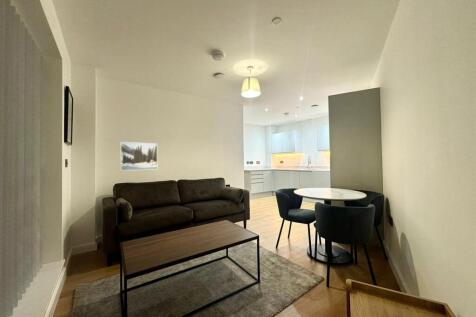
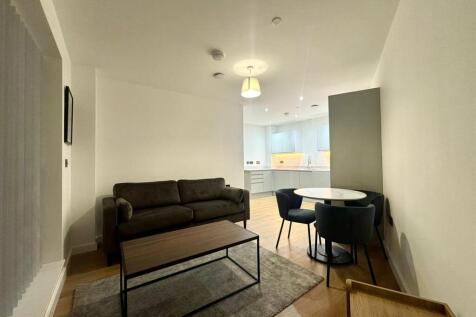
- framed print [120,141,158,172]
